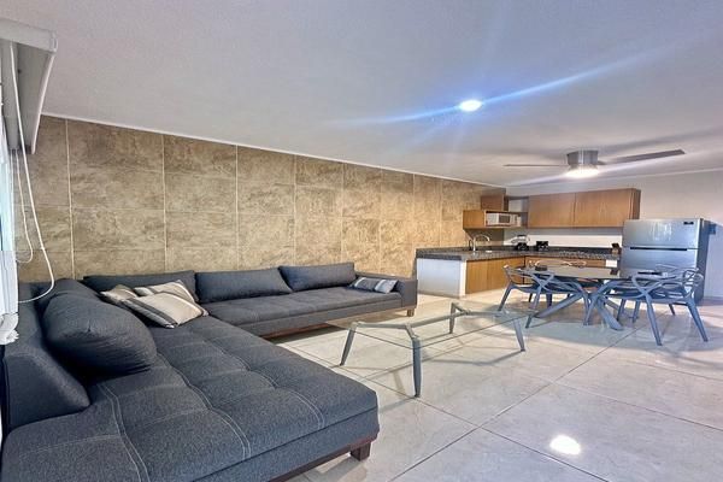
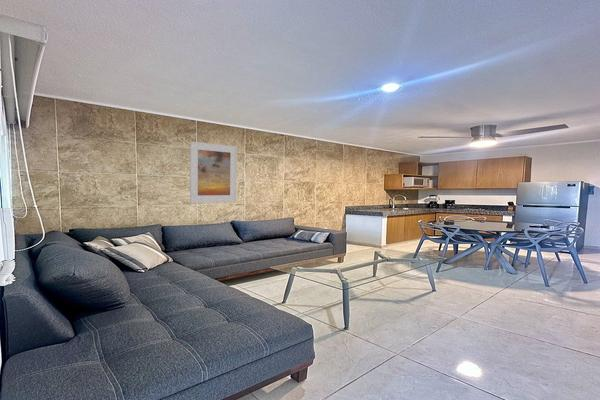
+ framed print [189,141,238,204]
